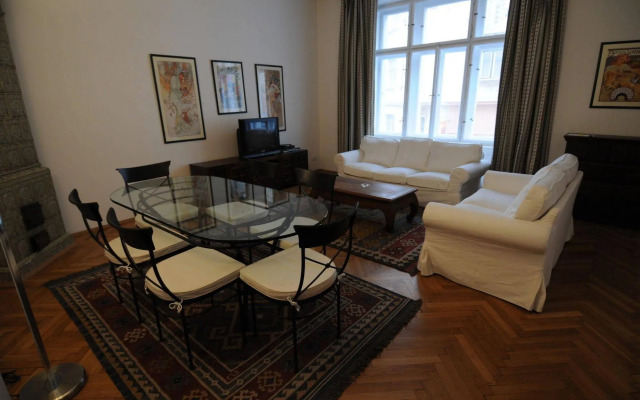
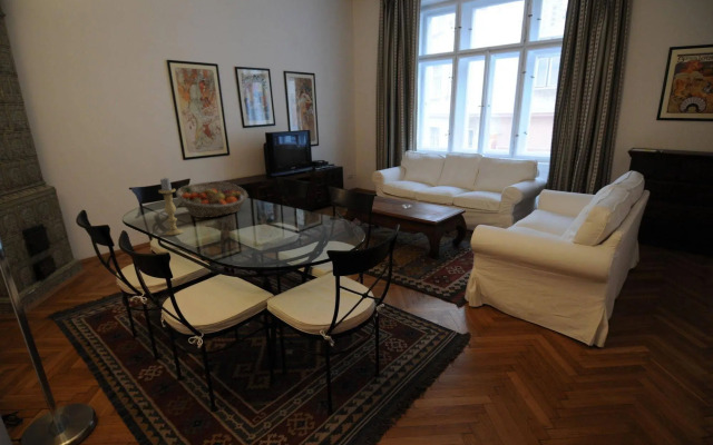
+ candle holder [157,177,184,237]
+ fruit basket [175,180,250,219]
